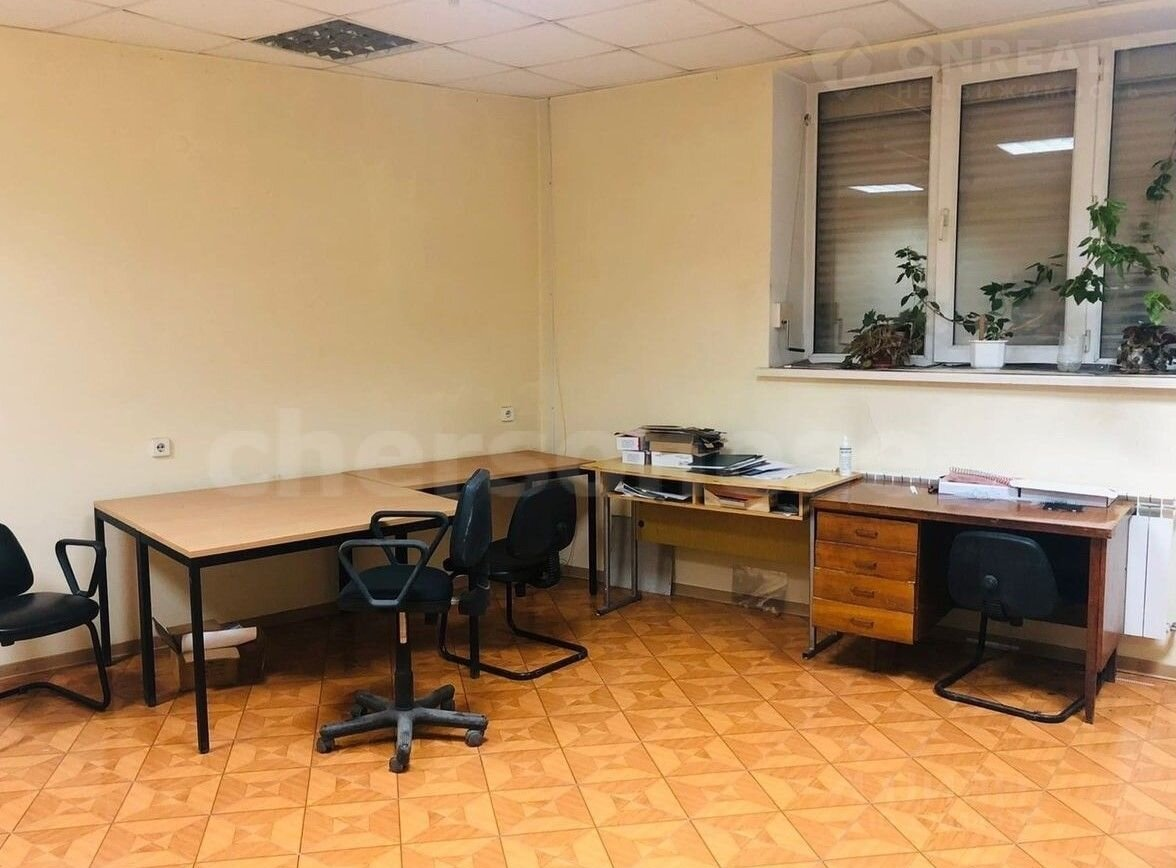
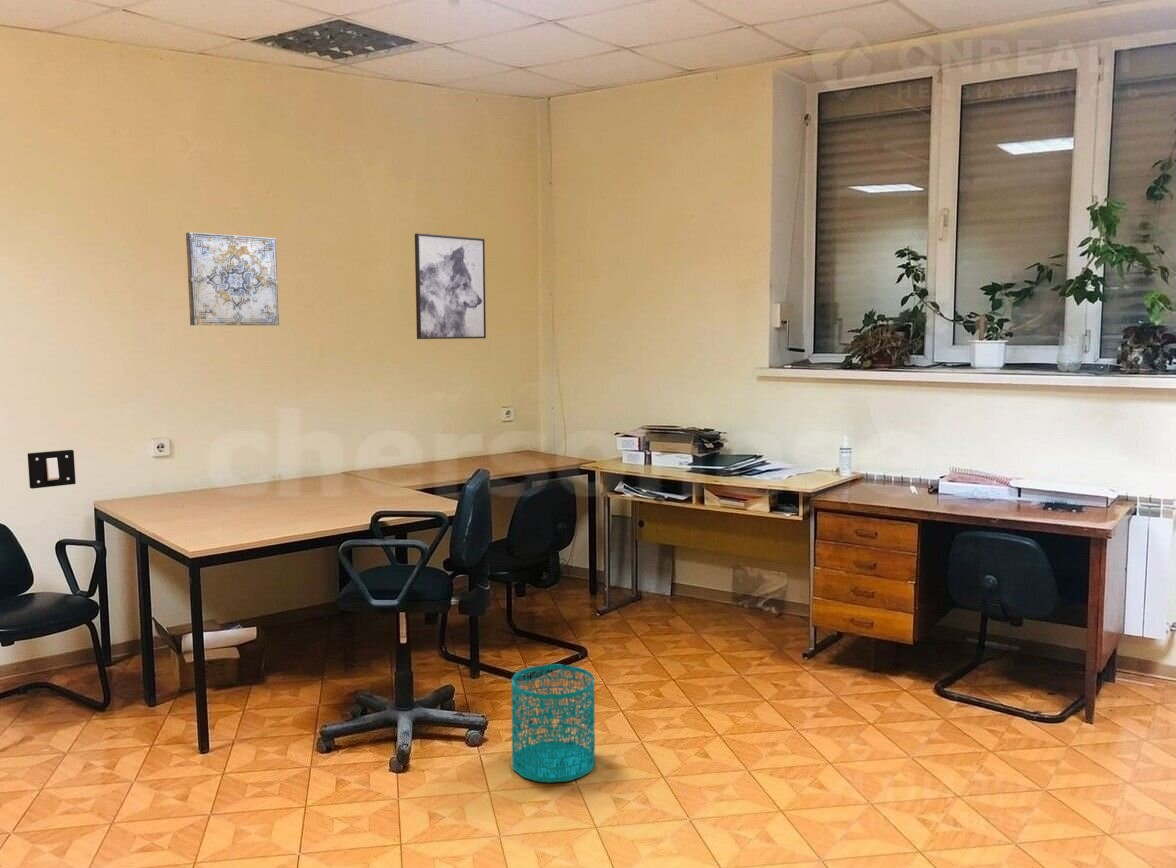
+ light switch [27,449,77,490]
+ wastebasket [510,663,596,784]
+ wall art [414,232,487,340]
+ wall art [185,231,280,326]
